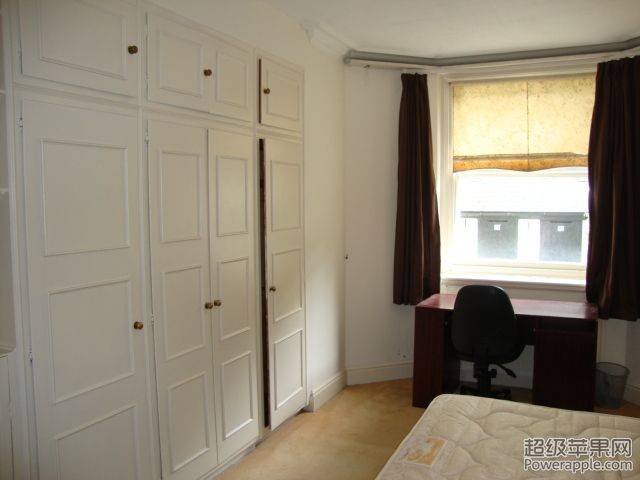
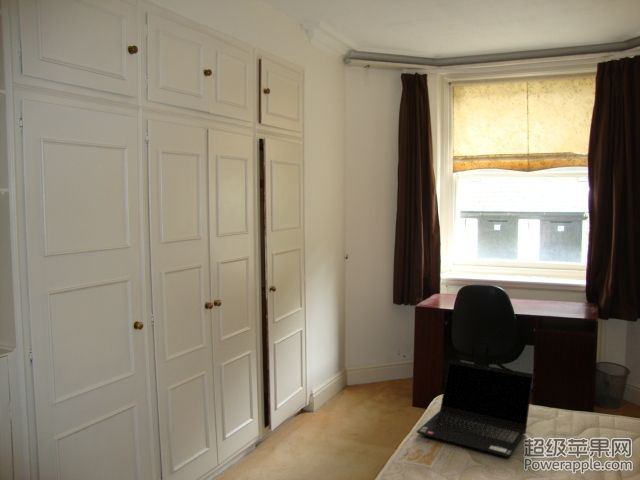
+ laptop computer [415,359,534,458]
